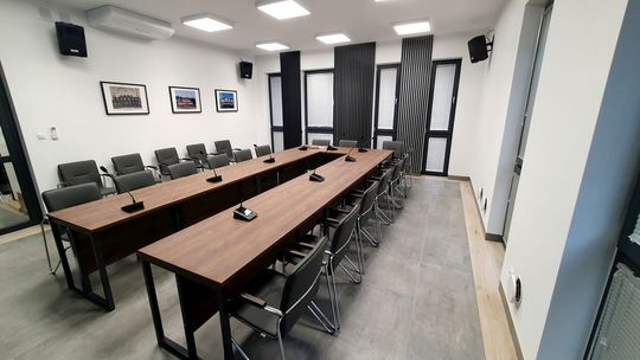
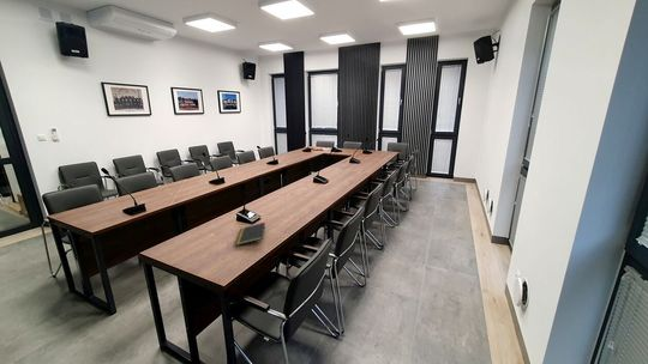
+ notepad [234,222,266,247]
